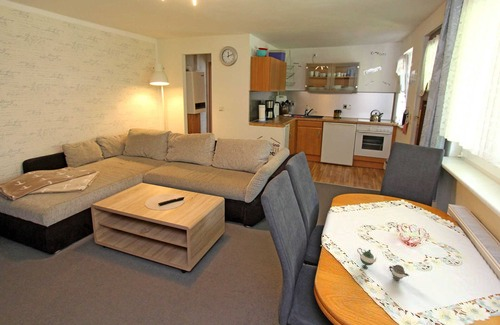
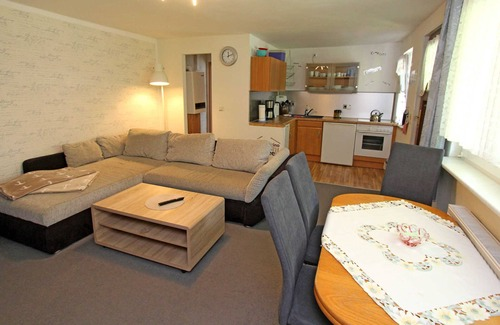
- teapot [356,247,410,282]
